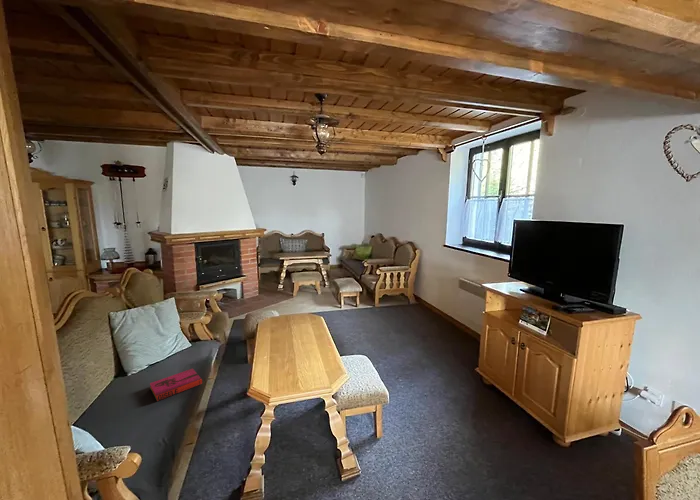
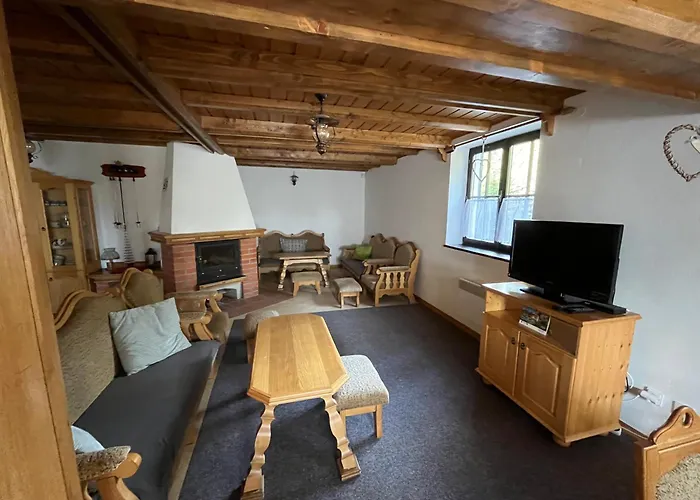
- hardback book [149,368,203,402]
